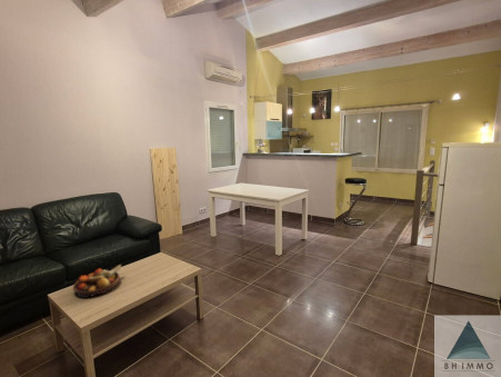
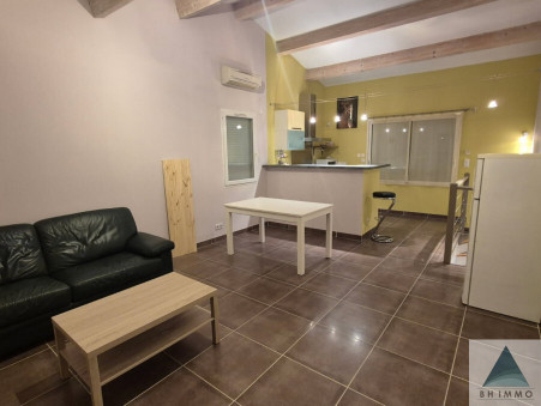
- fruit bowl [72,264,122,299]
